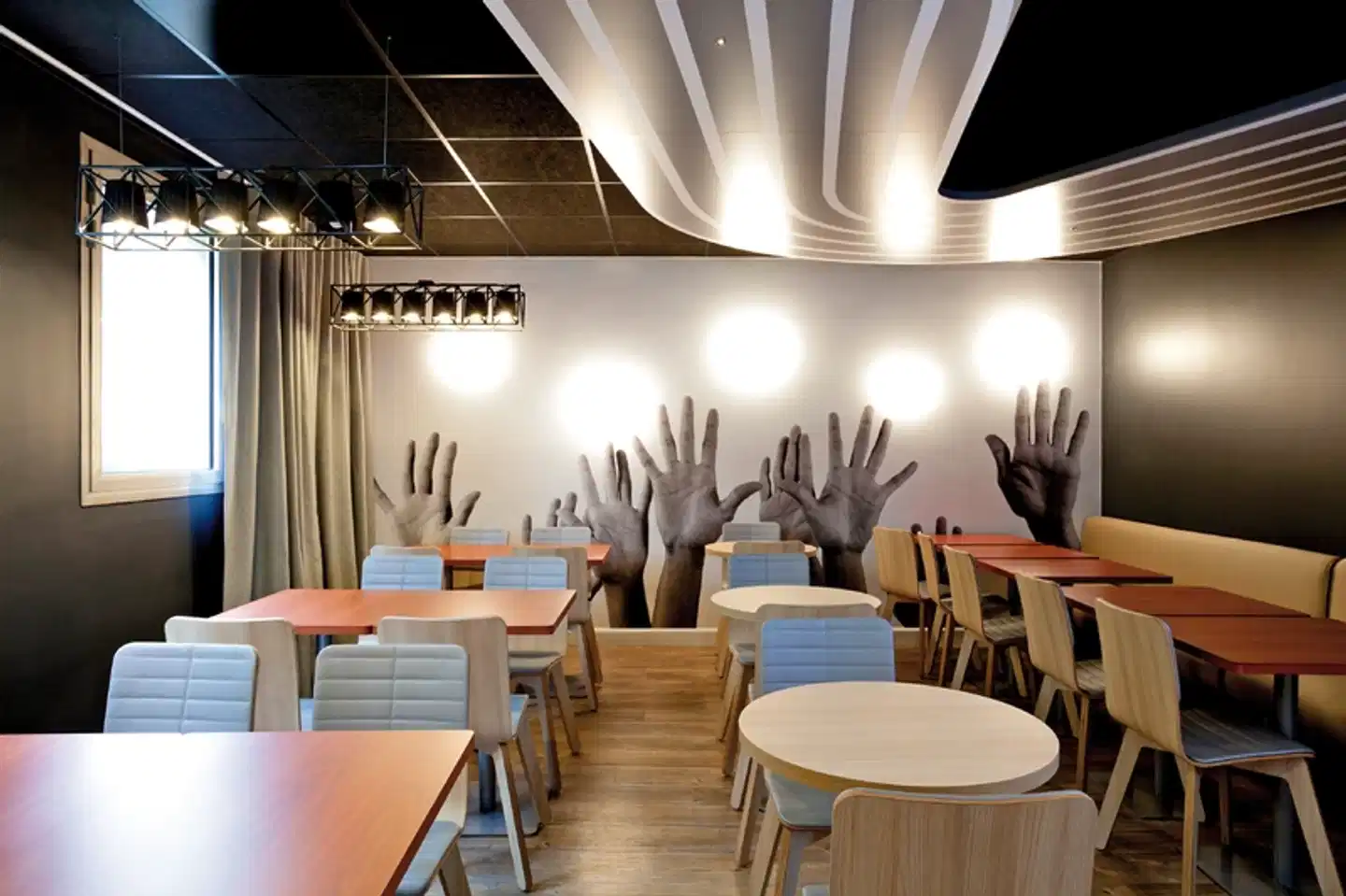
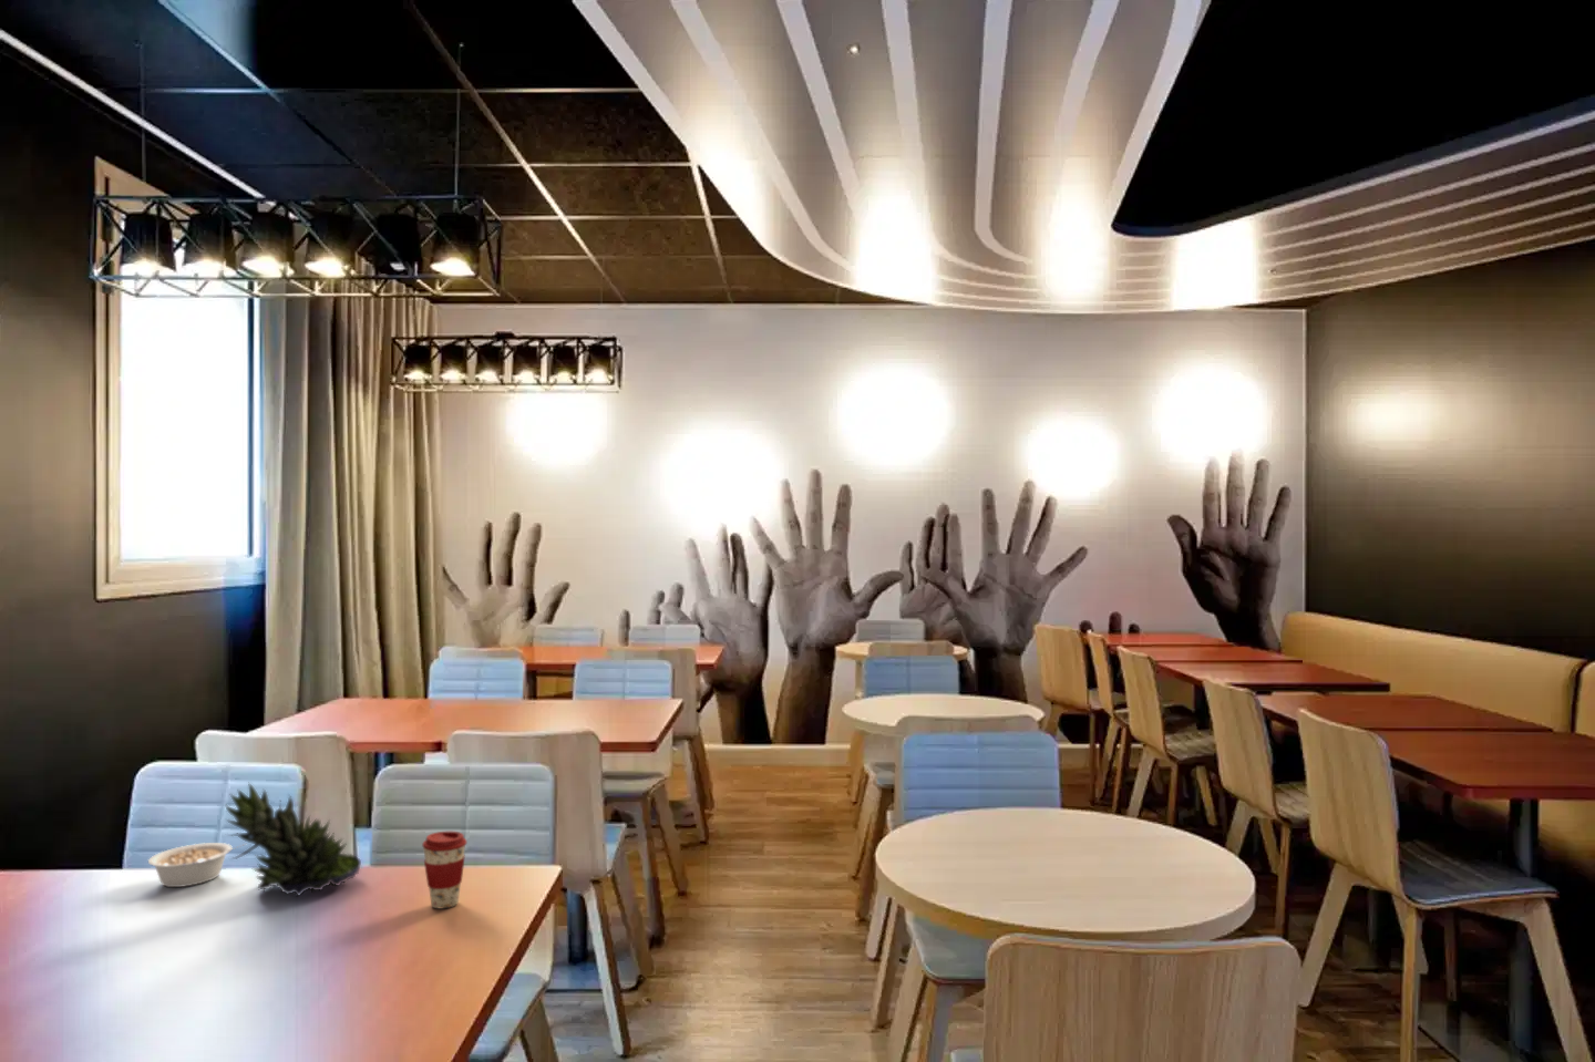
+ legume [147,842,248,888]
+ succulent plant [224,782,363,898]
+ coffee cup [421,831,468,909]
